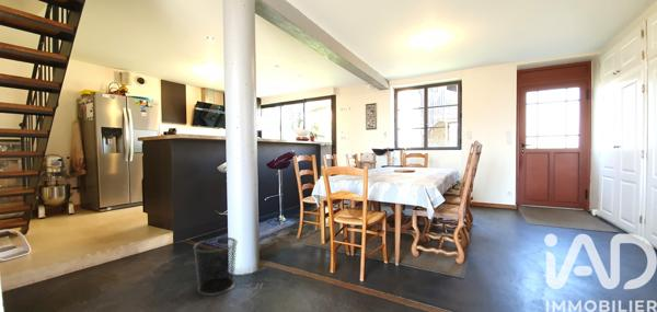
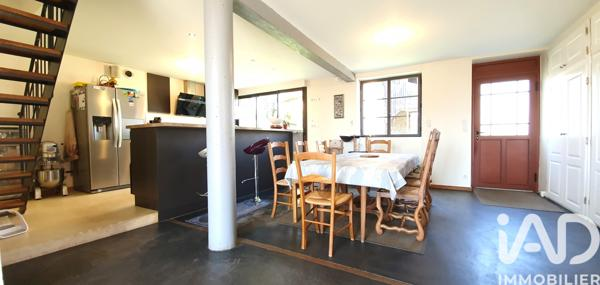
- waste bin [192,236,239,297]
